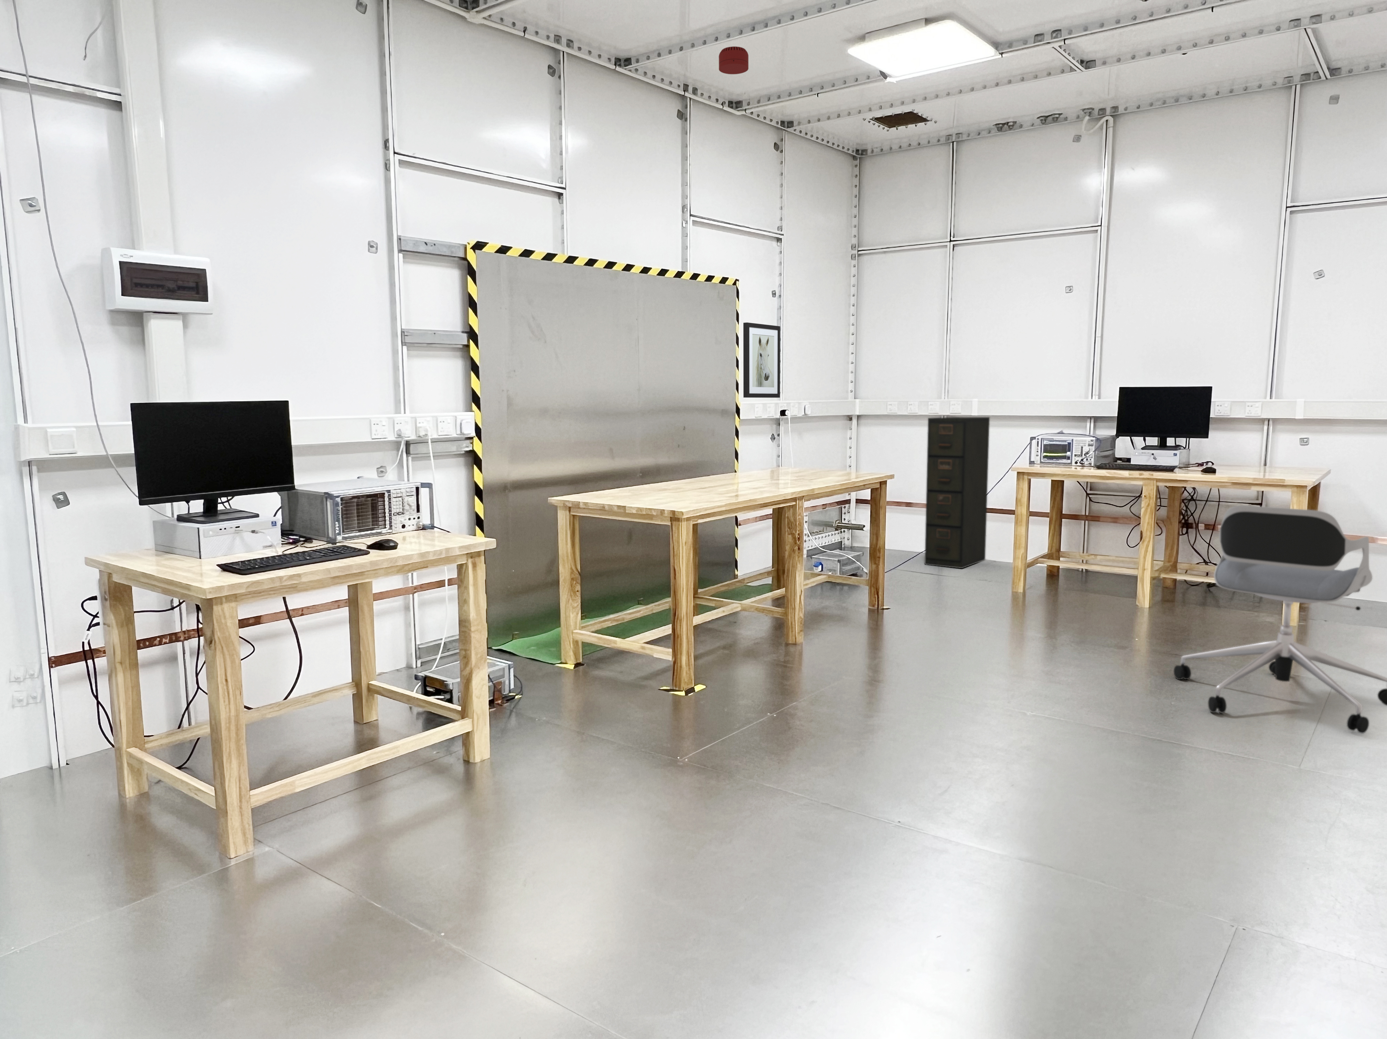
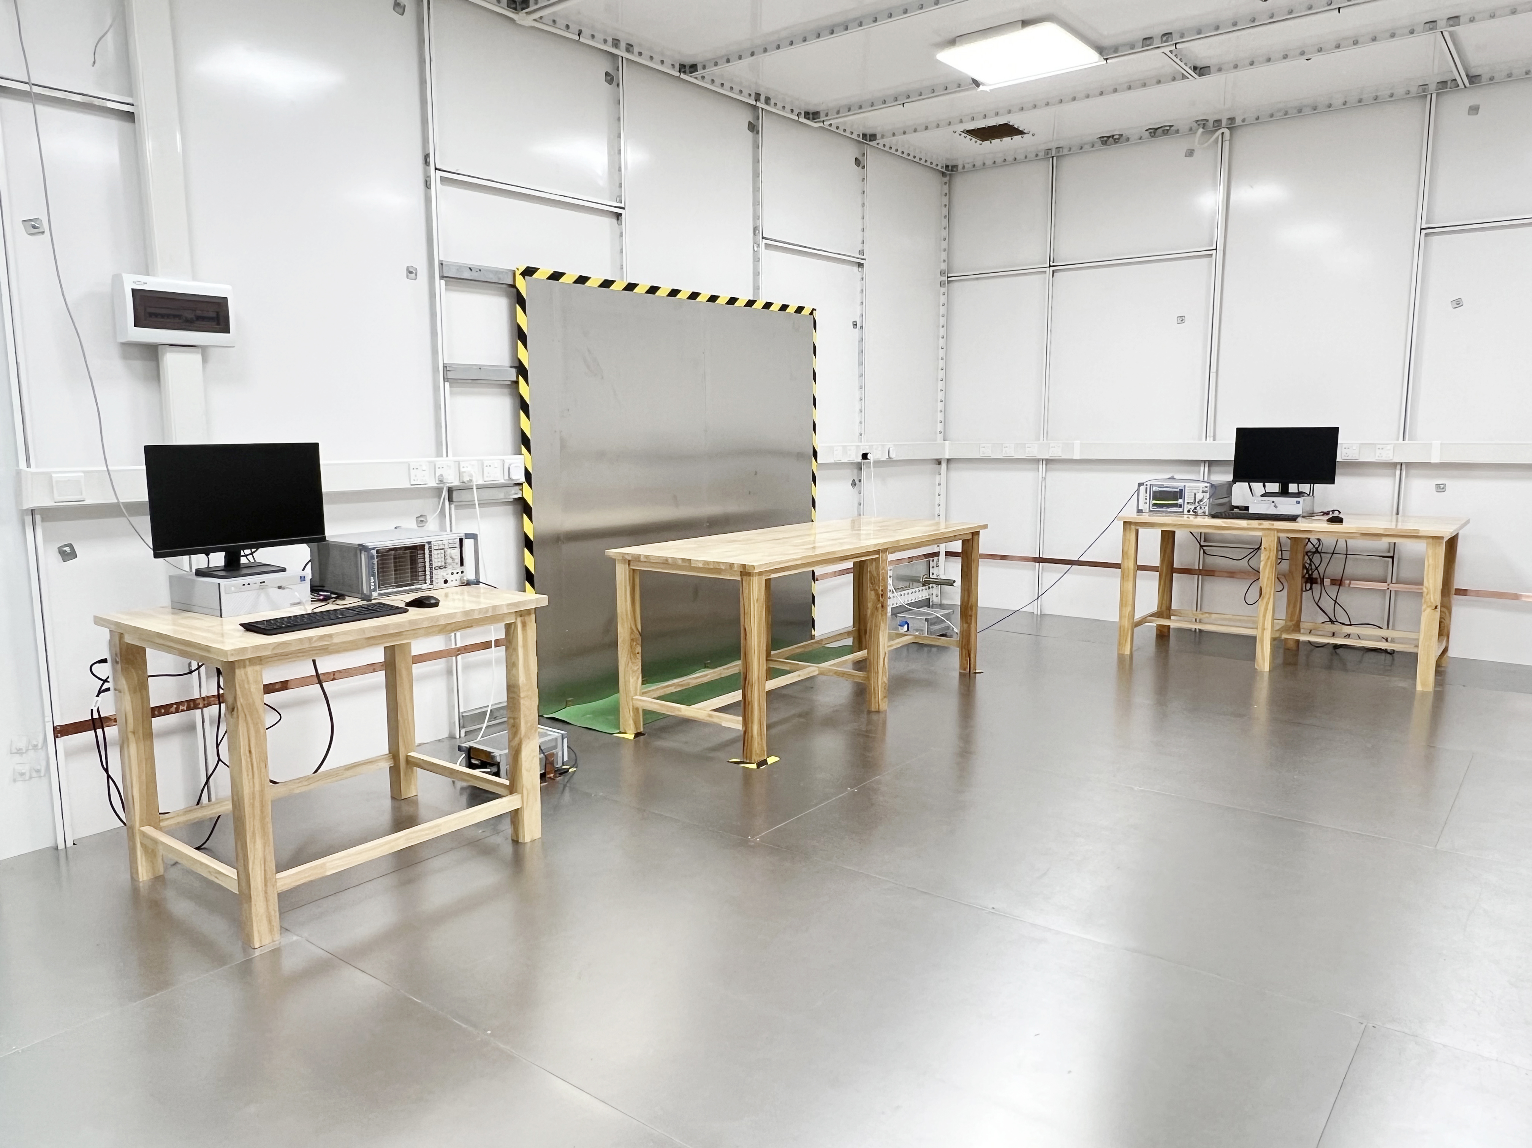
- wall art [743,322,781,398]
- filing cabinet [924,417,991,569]
- office chair [1173,505,1387,733]
- smoke detector [719,46,749,74]
